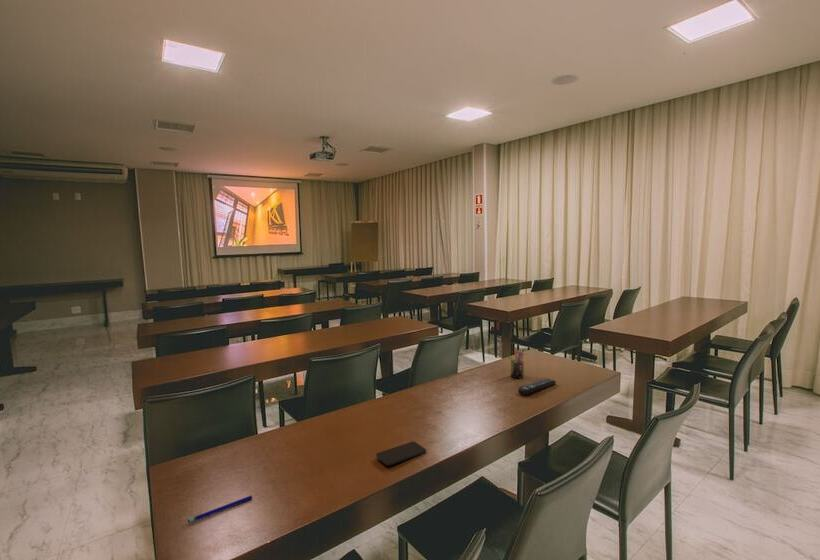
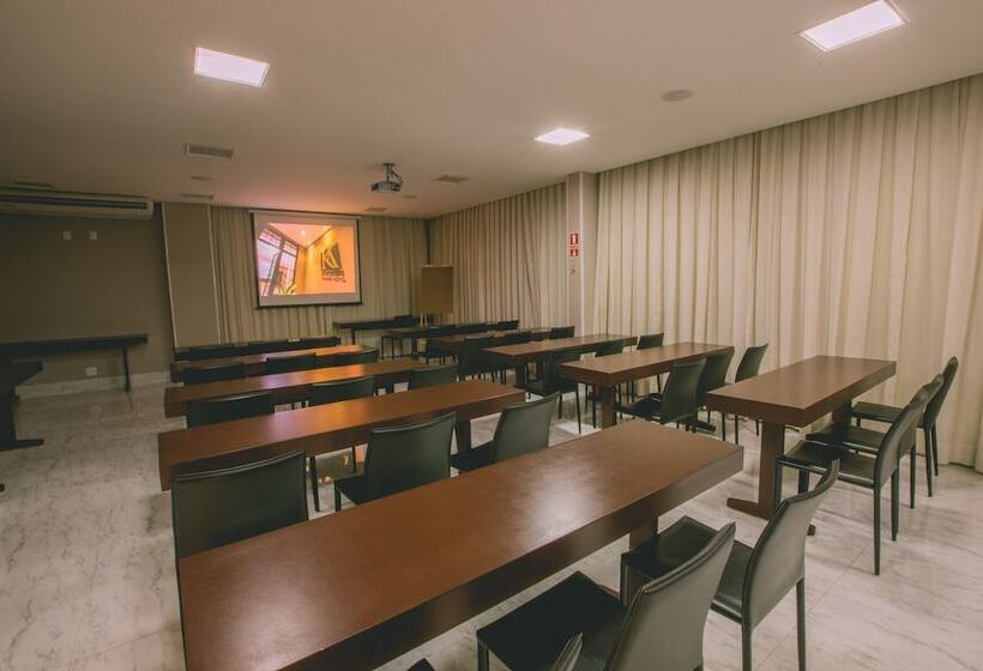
- pen holder [506,348,525,379]
- pen [187,494,253,524]
- remote control [517,377,557,396]
- smartphone [375,440,427,467]
